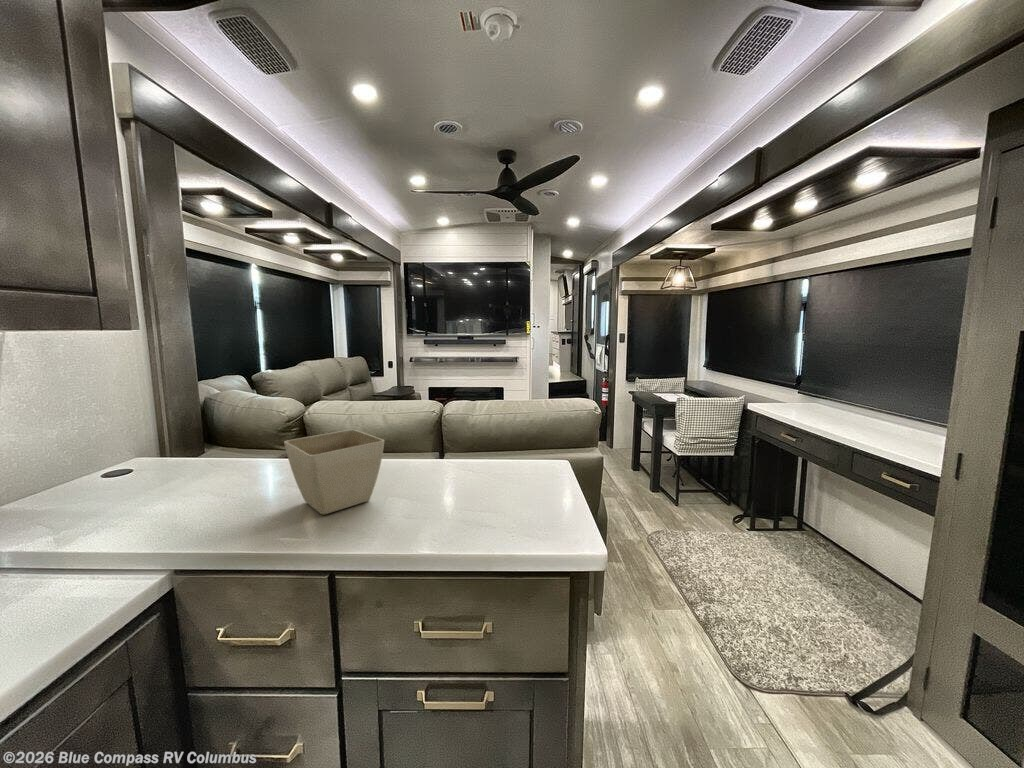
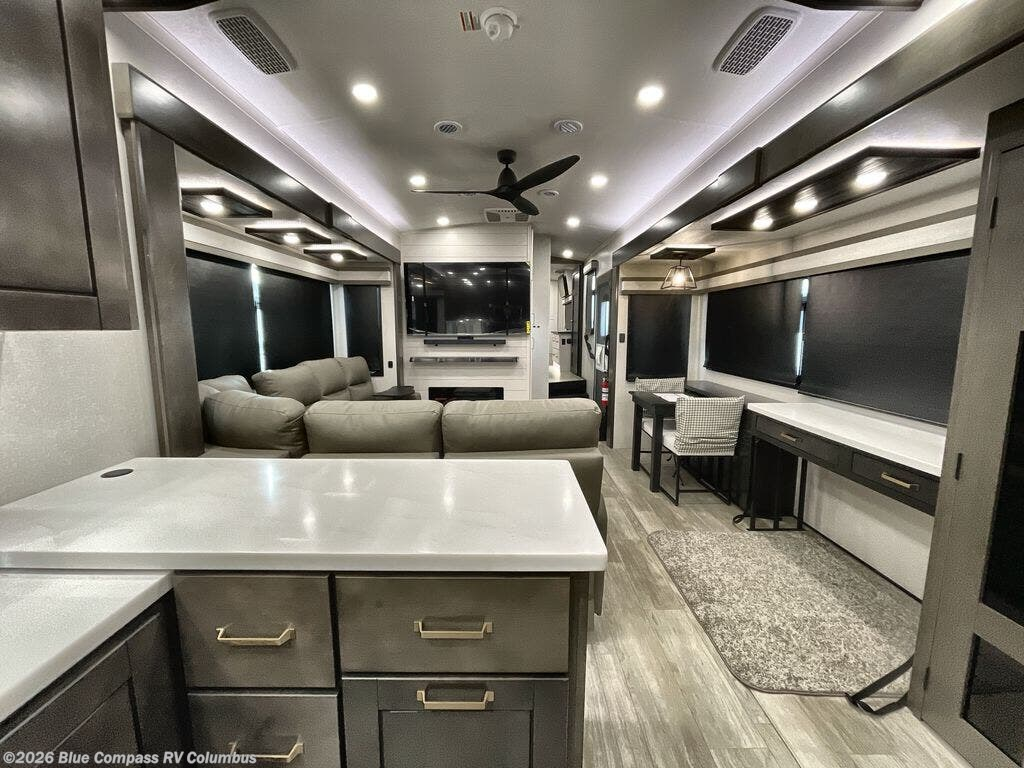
- flower pot [283,429,385,515]
